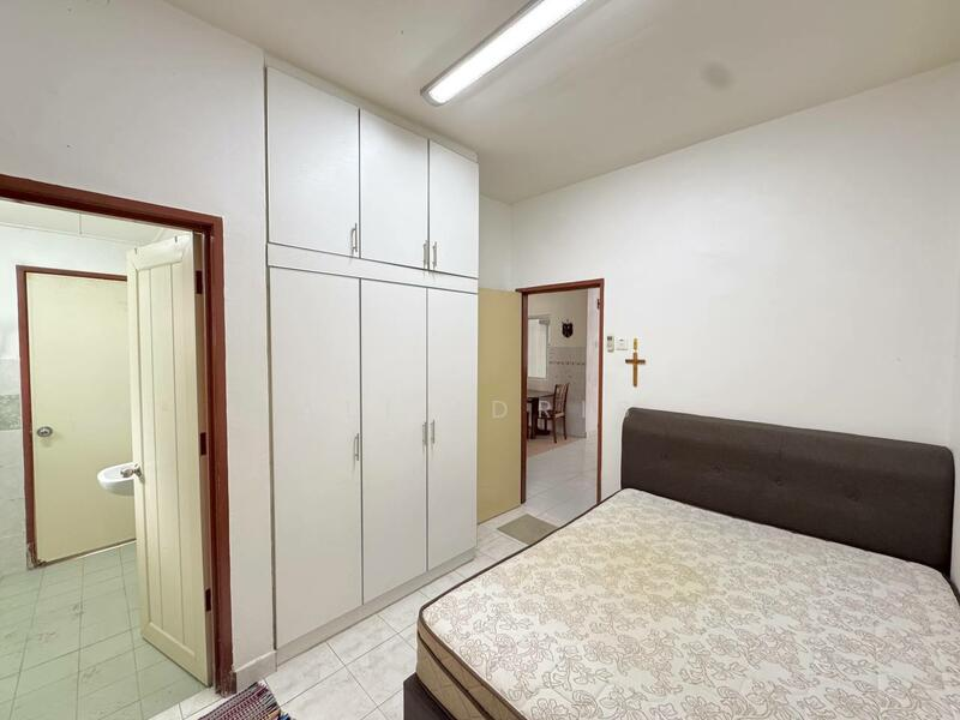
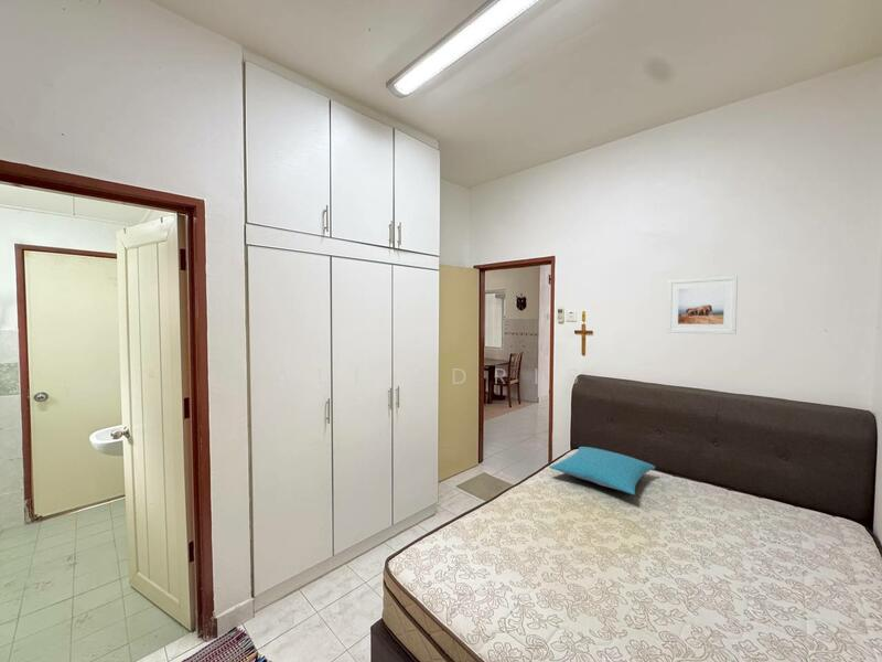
+ pillow [548,446,656,495]
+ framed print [666,275,739,335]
